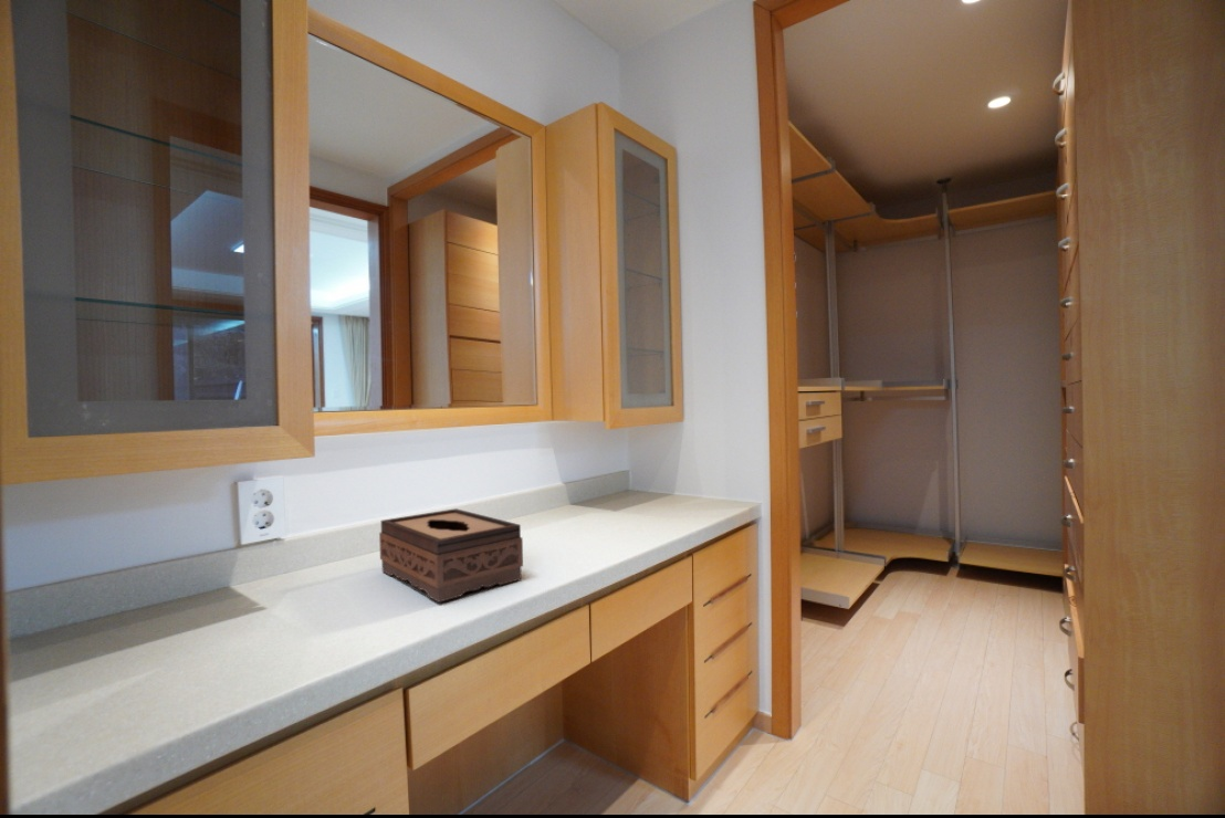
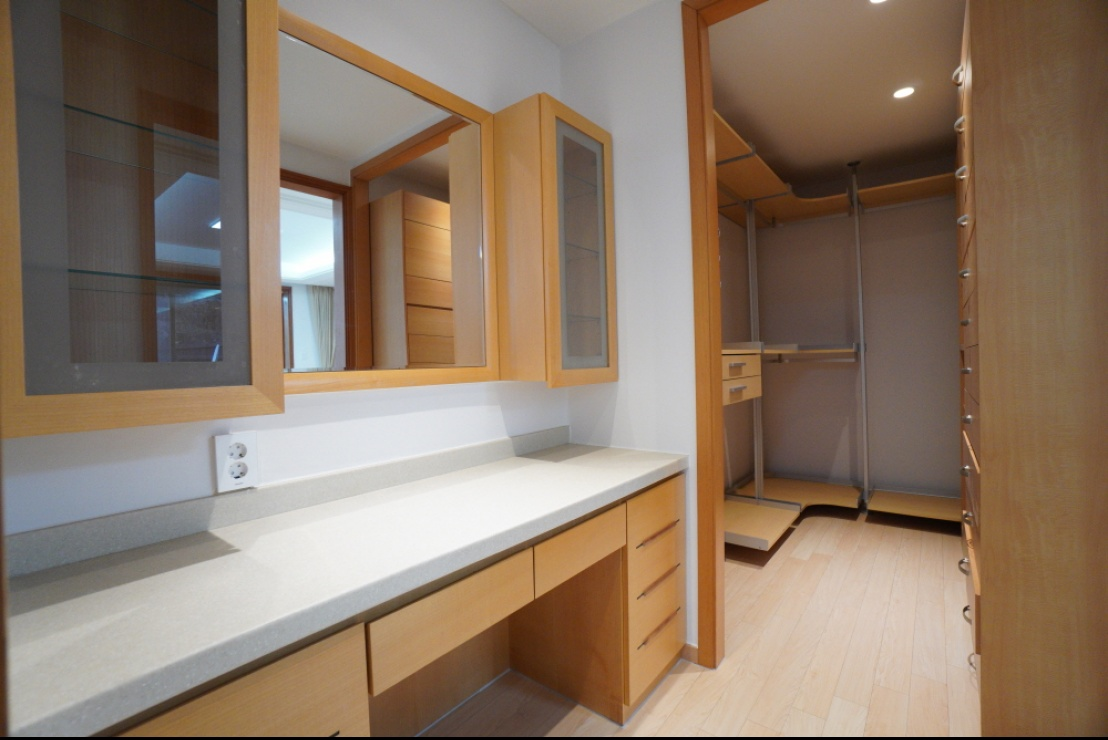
- tissue box [378,507,524,604]
